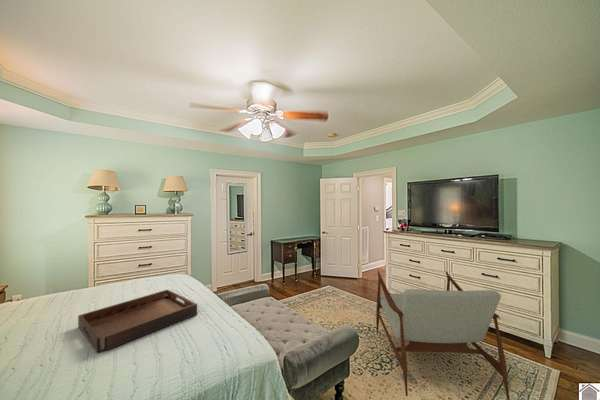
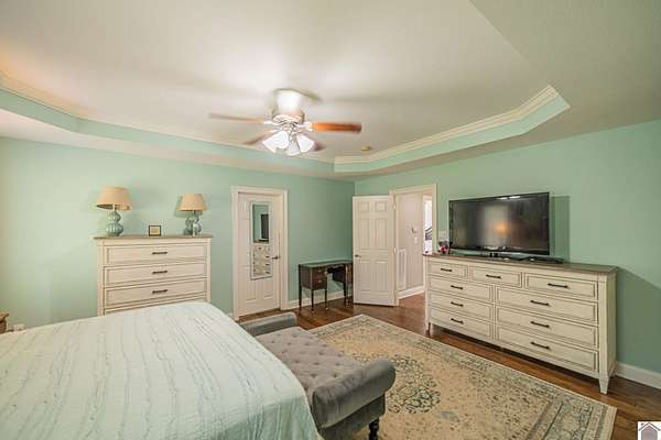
- armchair [375,270,511,400]
- serving tray [77,289,198,354]
